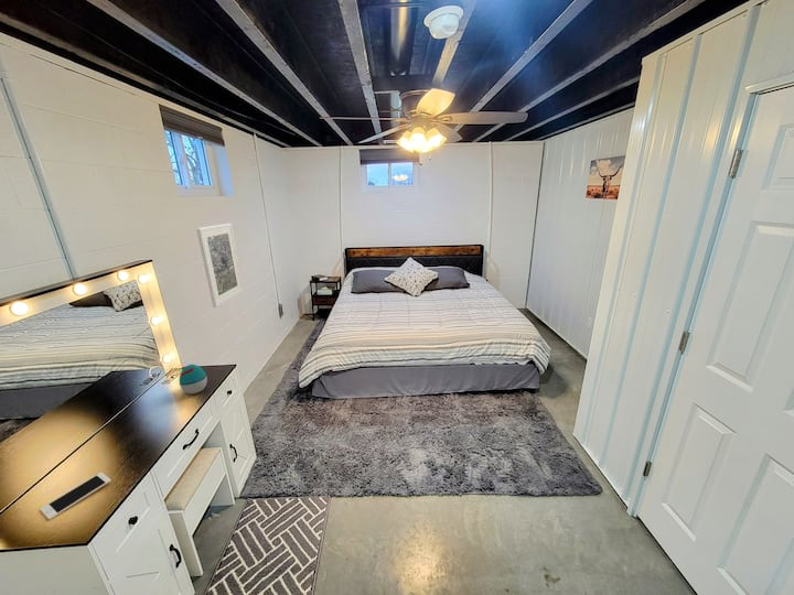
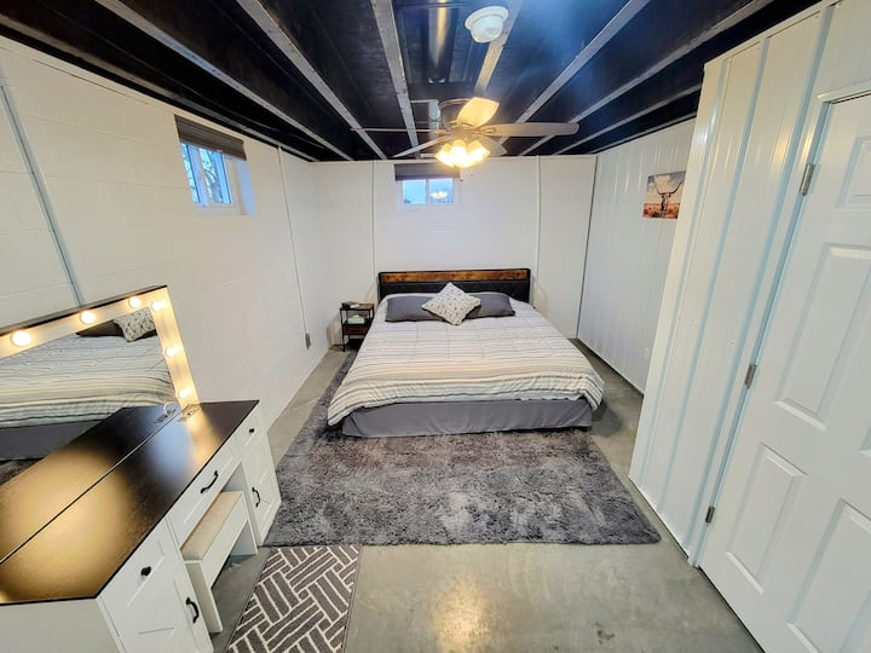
- cell phone [39,472,112,521]
- decorative egg [179,364,208,396]
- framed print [195,223,245,309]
